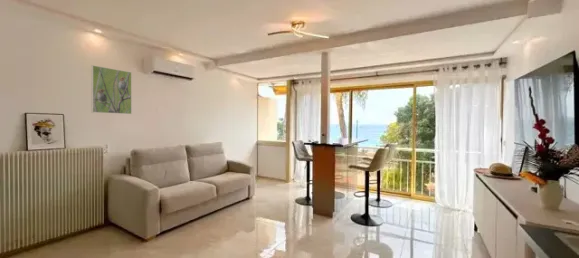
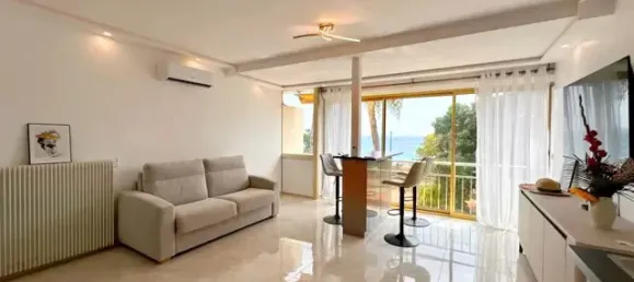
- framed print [90,64,133,115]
